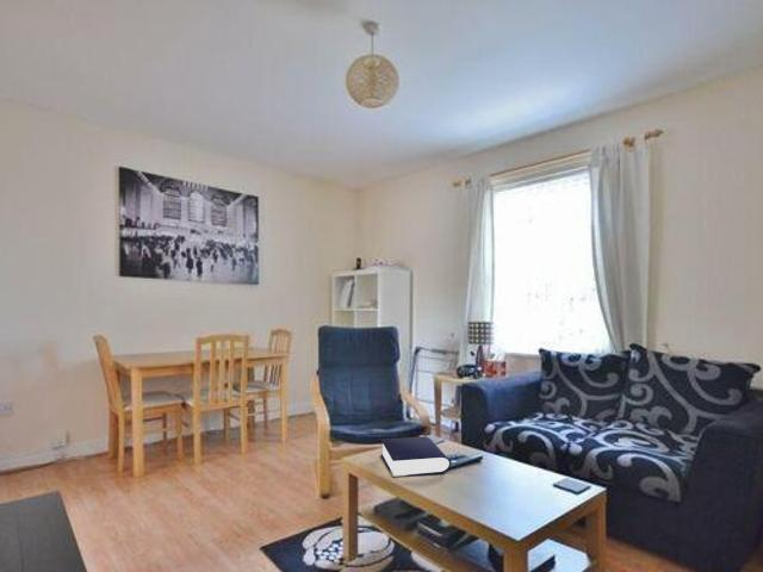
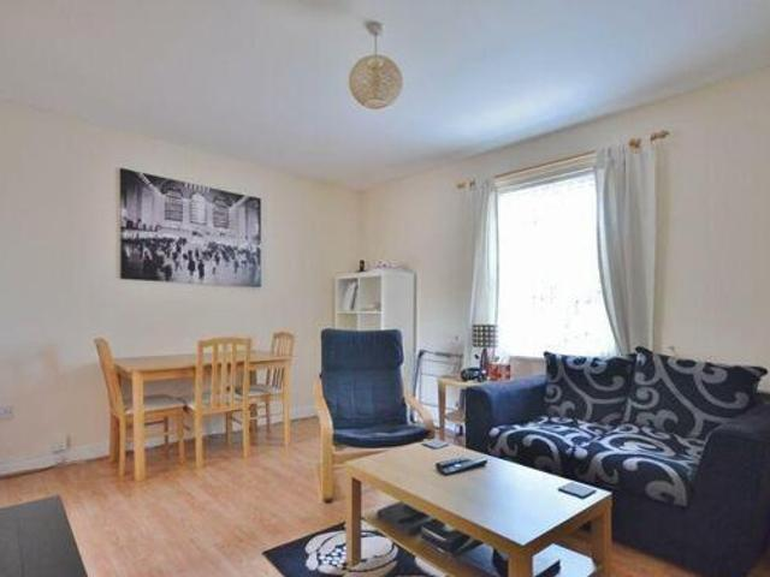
- book [380,435,452,479]
